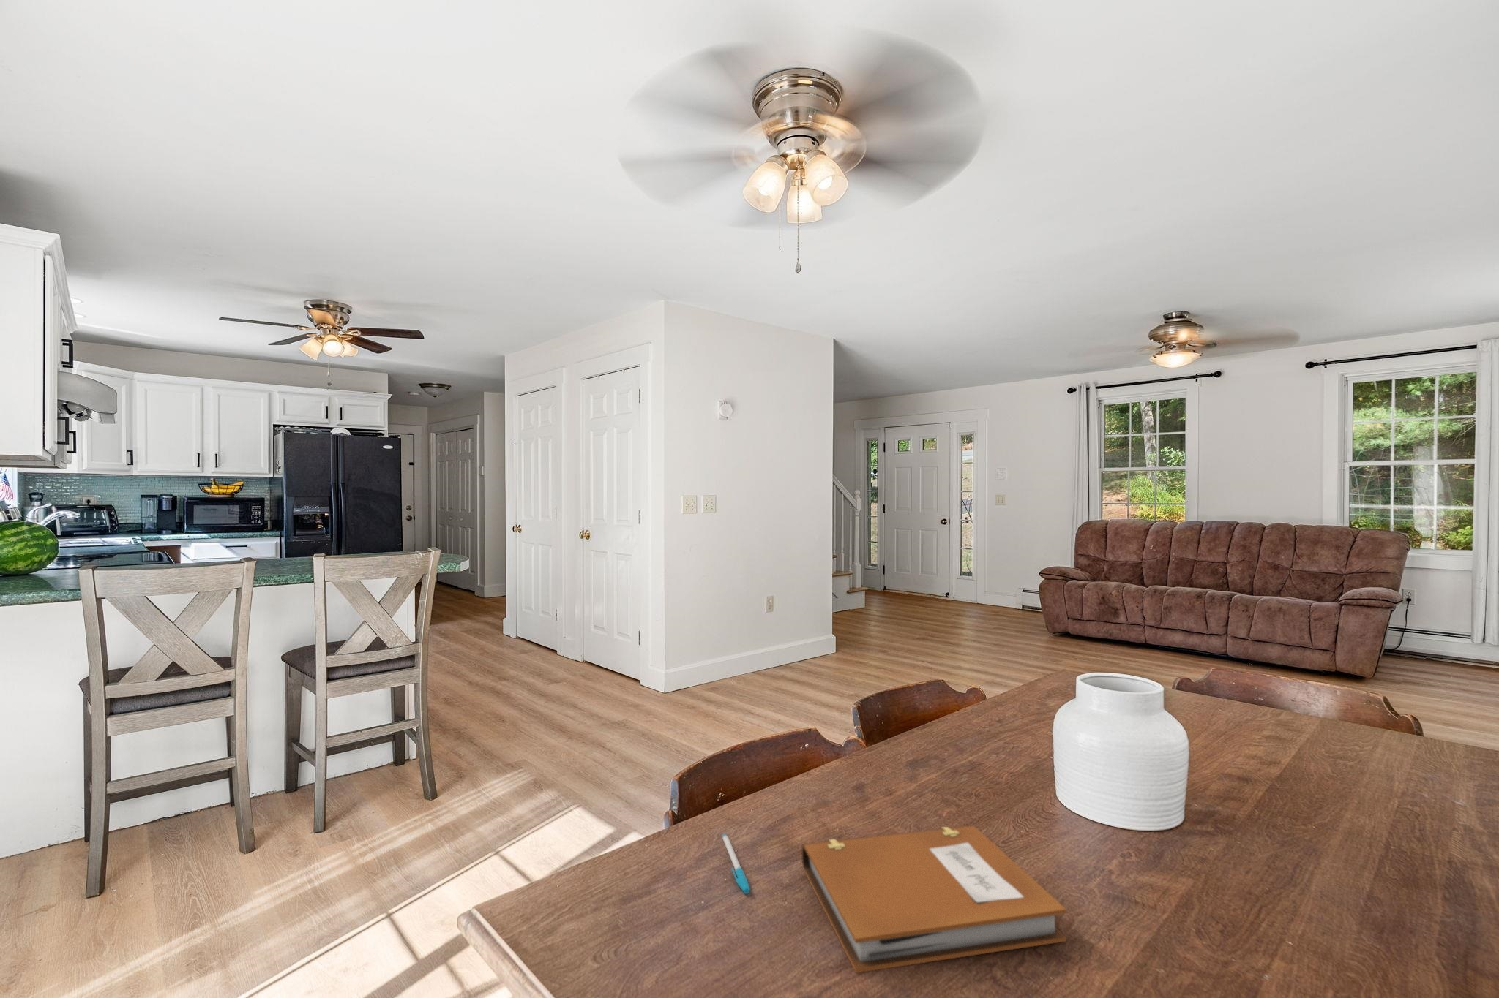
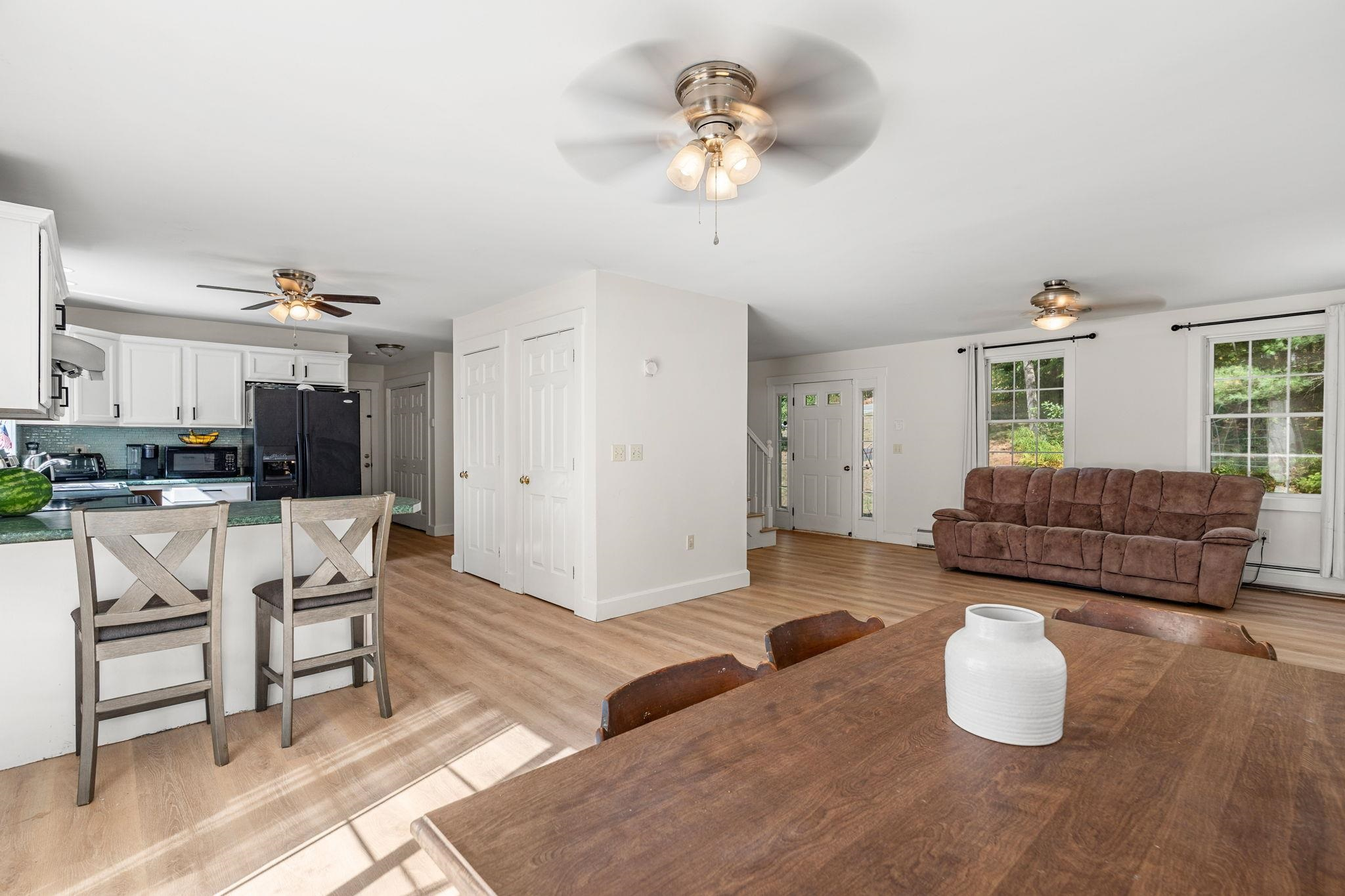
- pen [722,833,751,894]
- notebook [800,824,1068,973]
